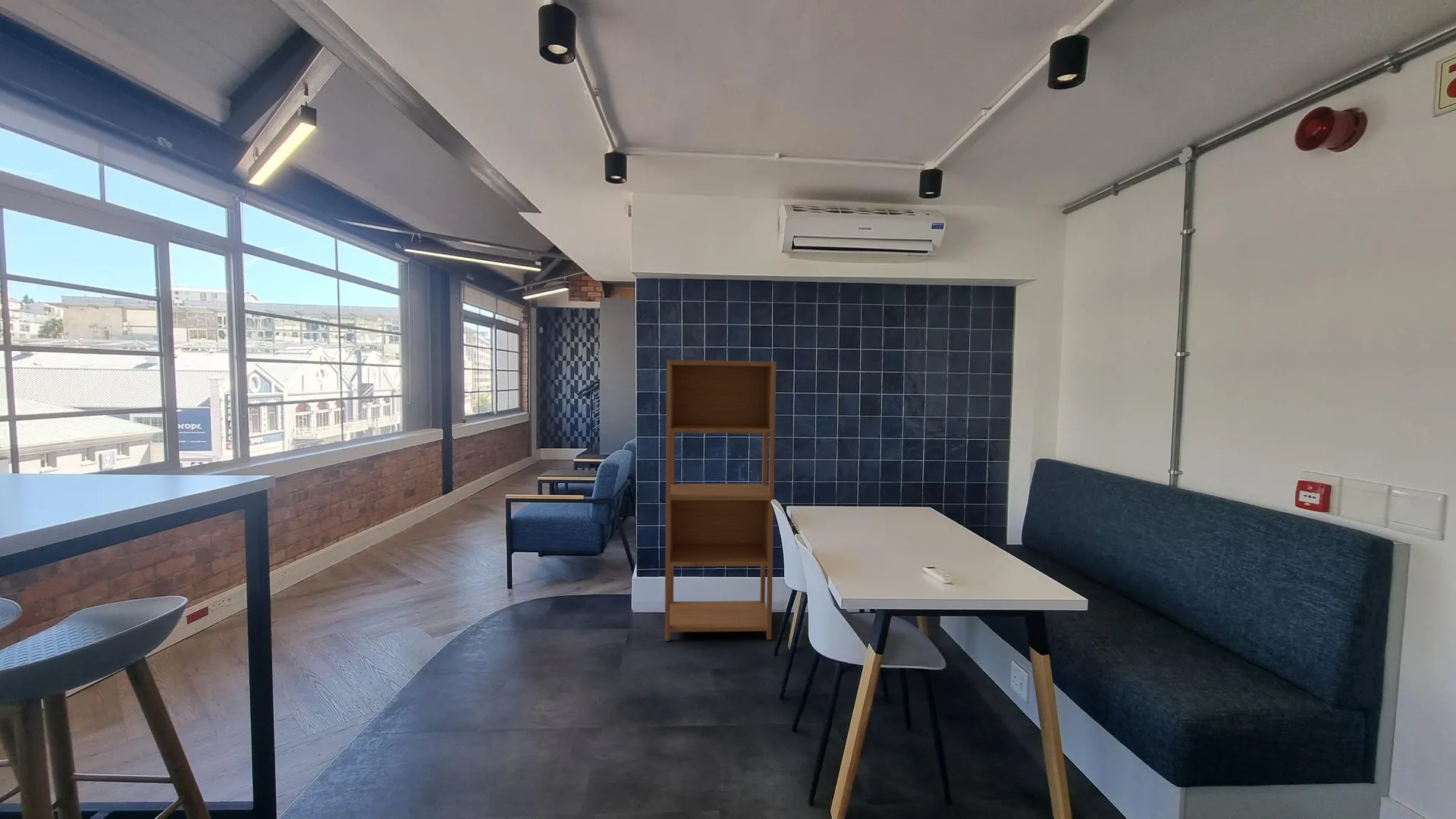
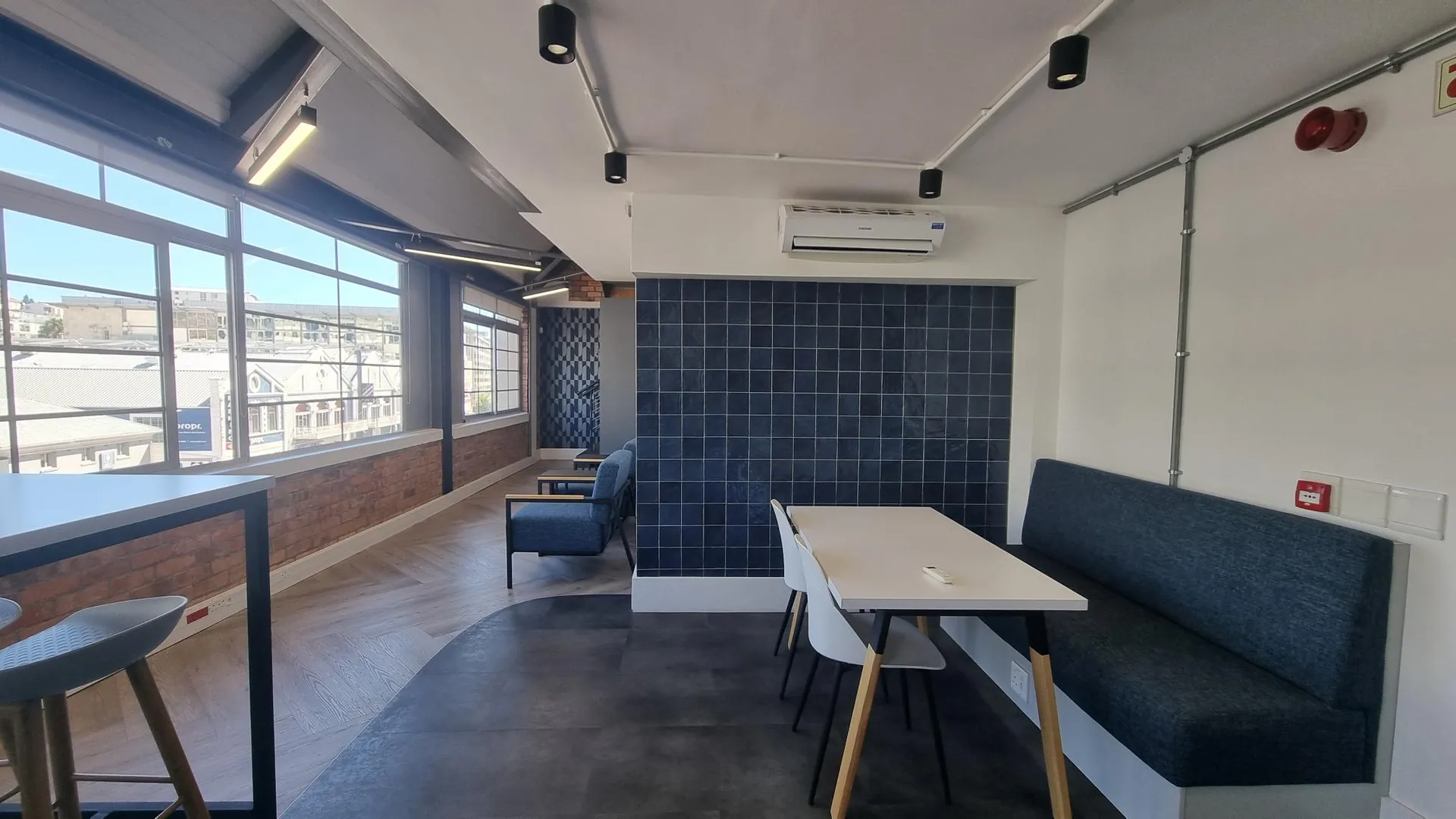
- bookcase [664,359,777,642]
